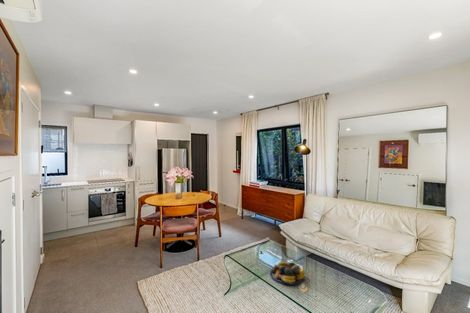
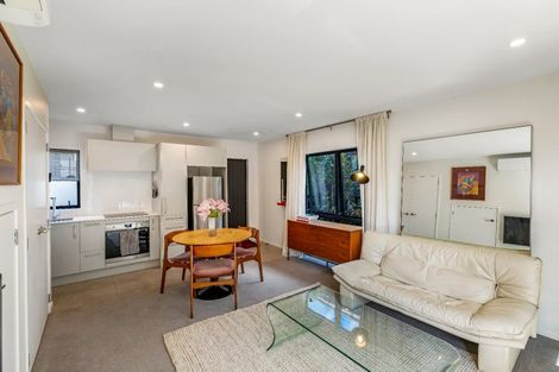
- fruit bowl [269,260,306,286]
